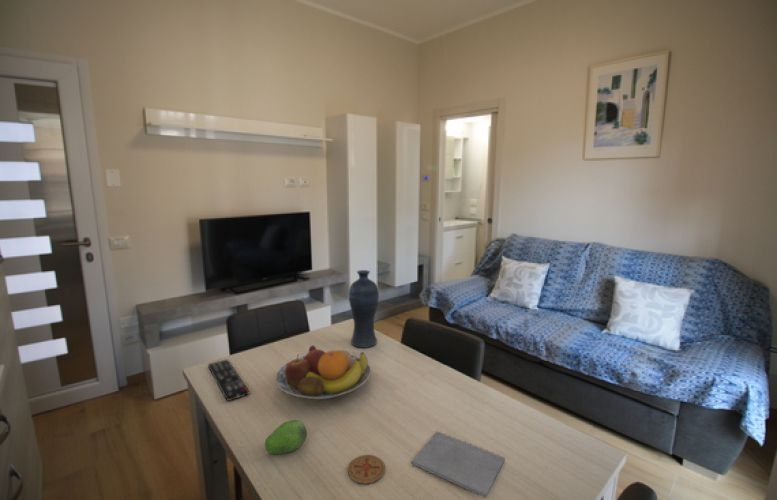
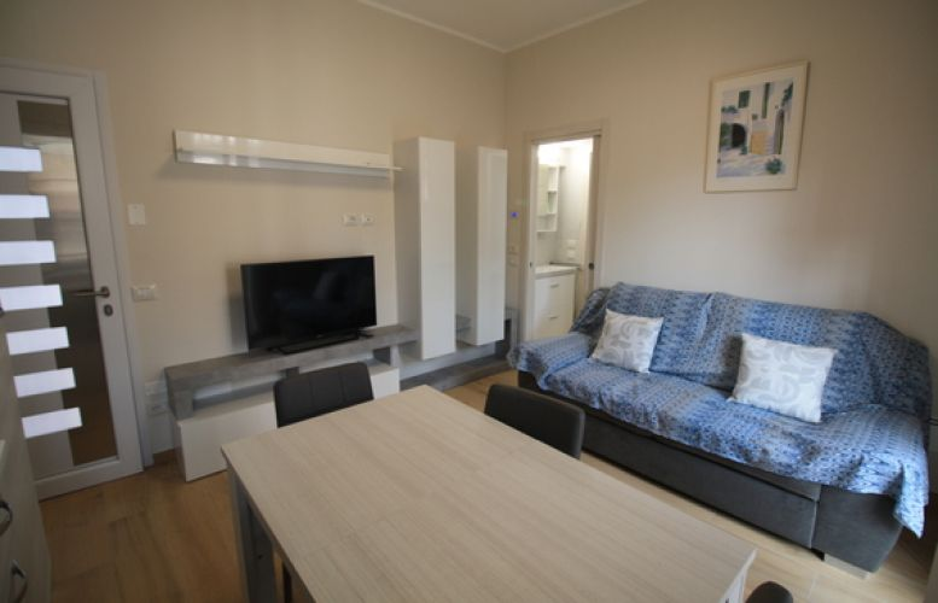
- vase [348,269,380,349]
- coaster [347,454,386,485]
- fruit [264,419,308,455]
- notepad [411,431,506,499]
- remote control [207,358,250,402]
- fruit bowl [274,344,372,401]
